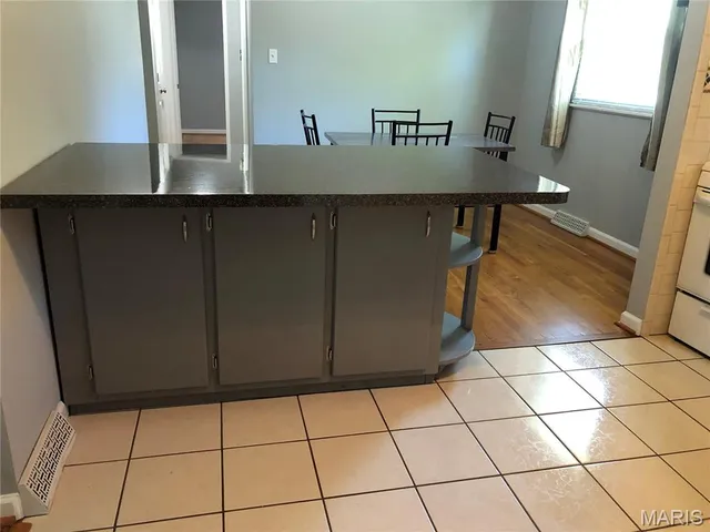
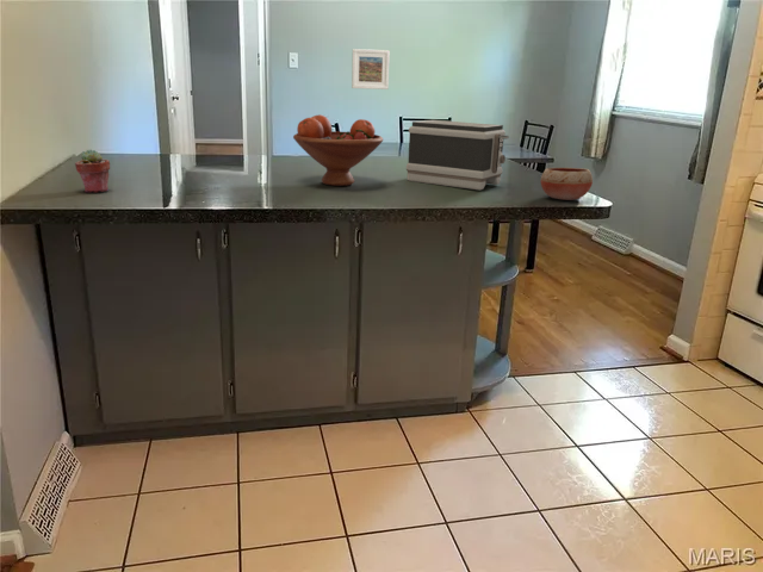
+ fruit bowl [292,113,384,187]
+ bowl [540,167,594,201]
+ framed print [351,48,391,91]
+ potted succulent [74,149,111,193]
+ toaster [405,119,510,191]
